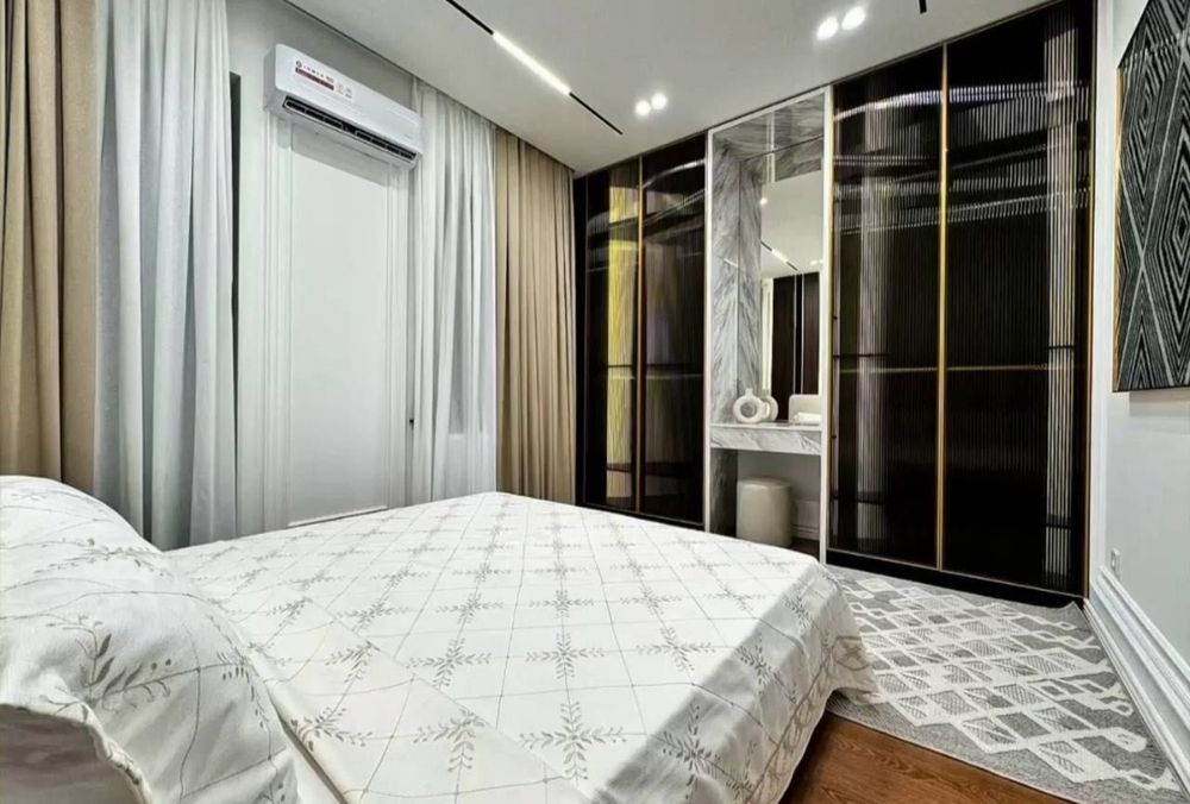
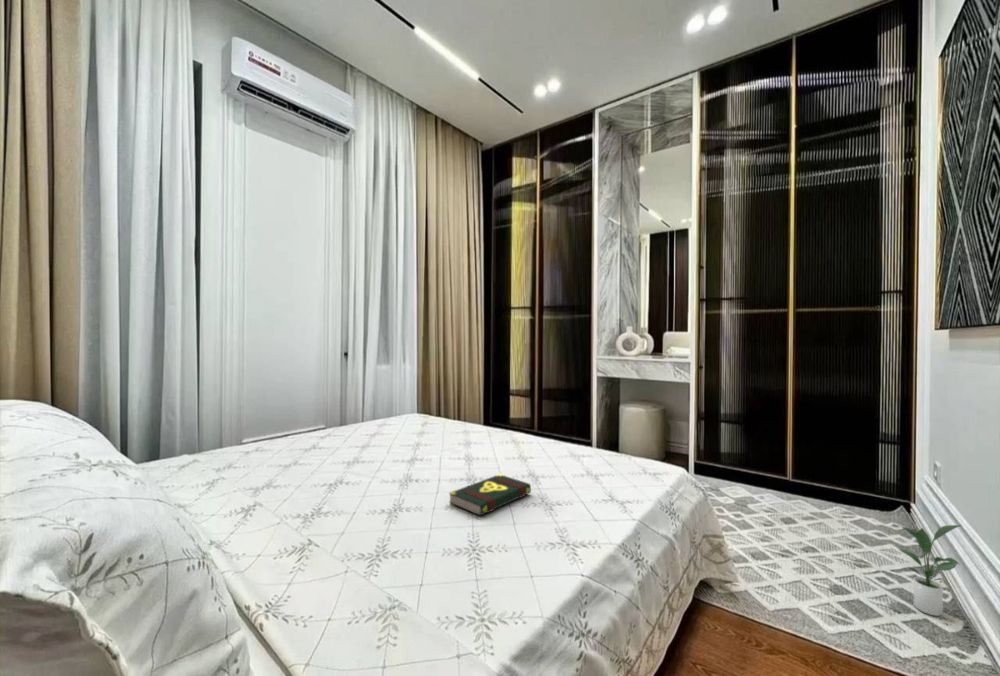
+ potted plant [897,524,962,617]
+ book [448,473,532,517]
